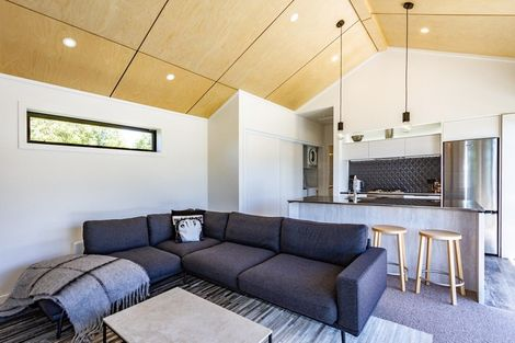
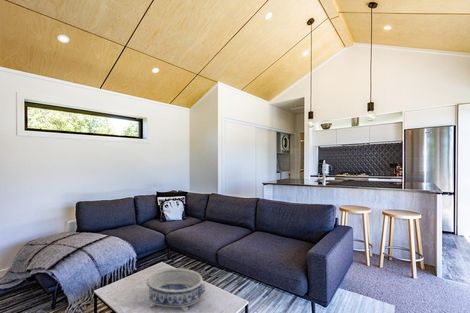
+ decorative bowl [146,267,206,313]
